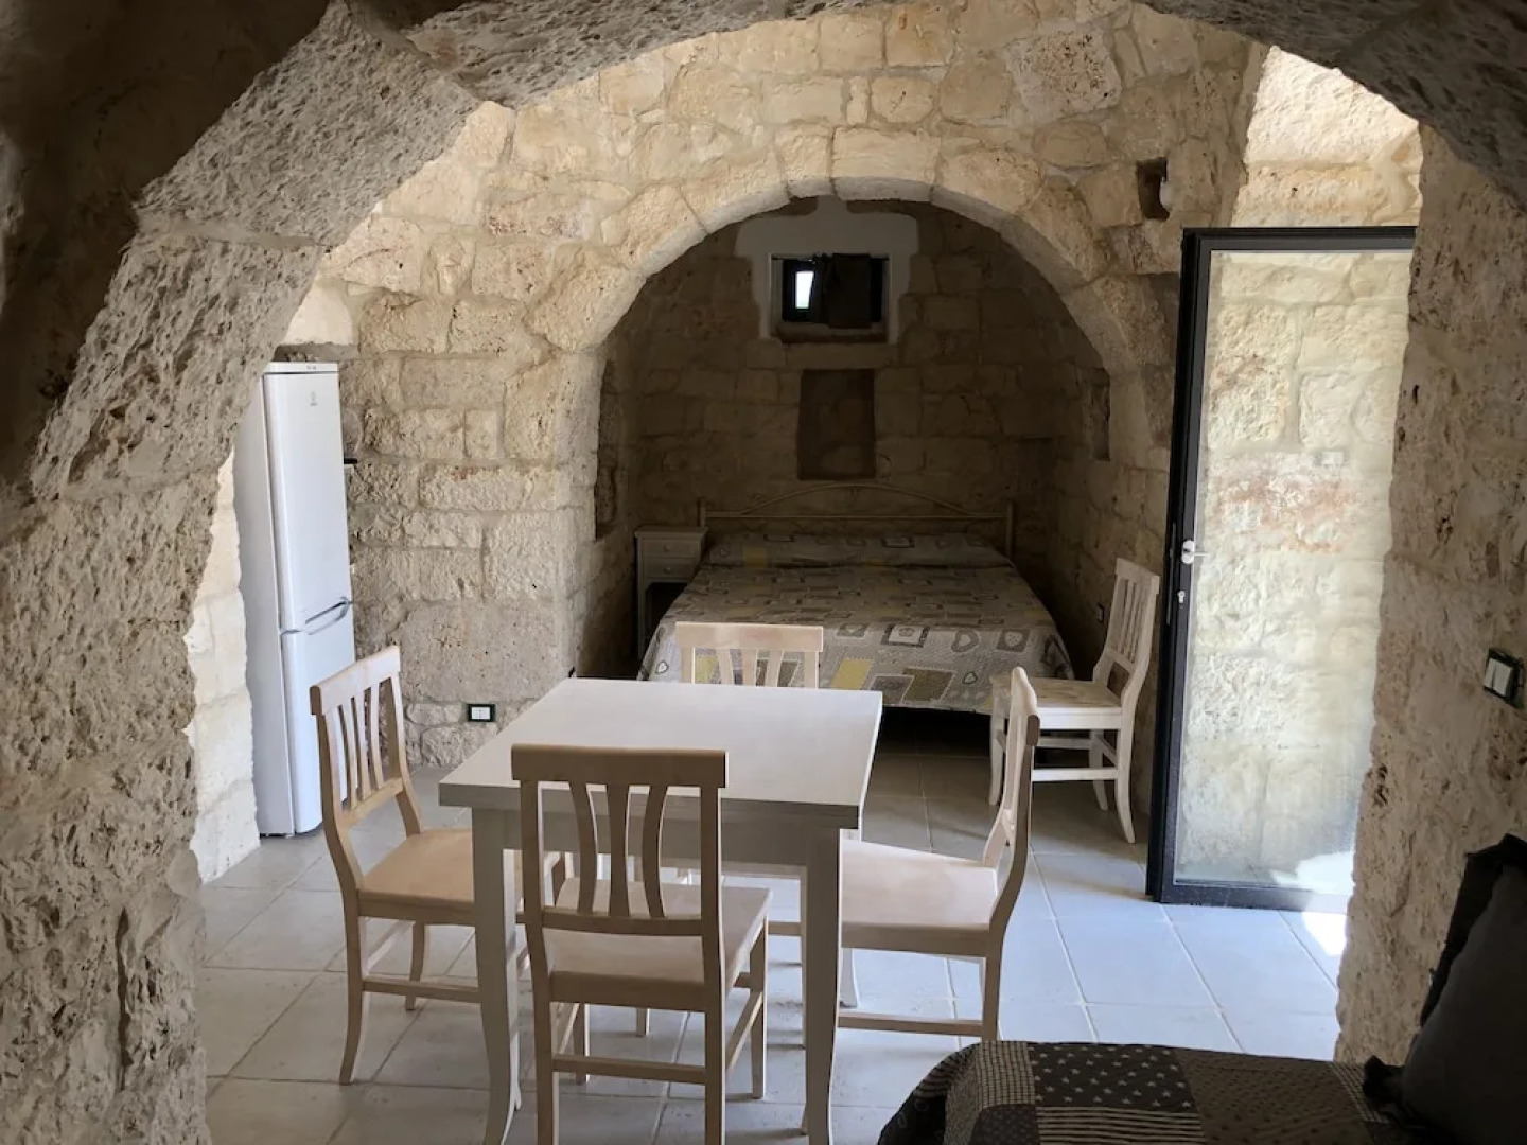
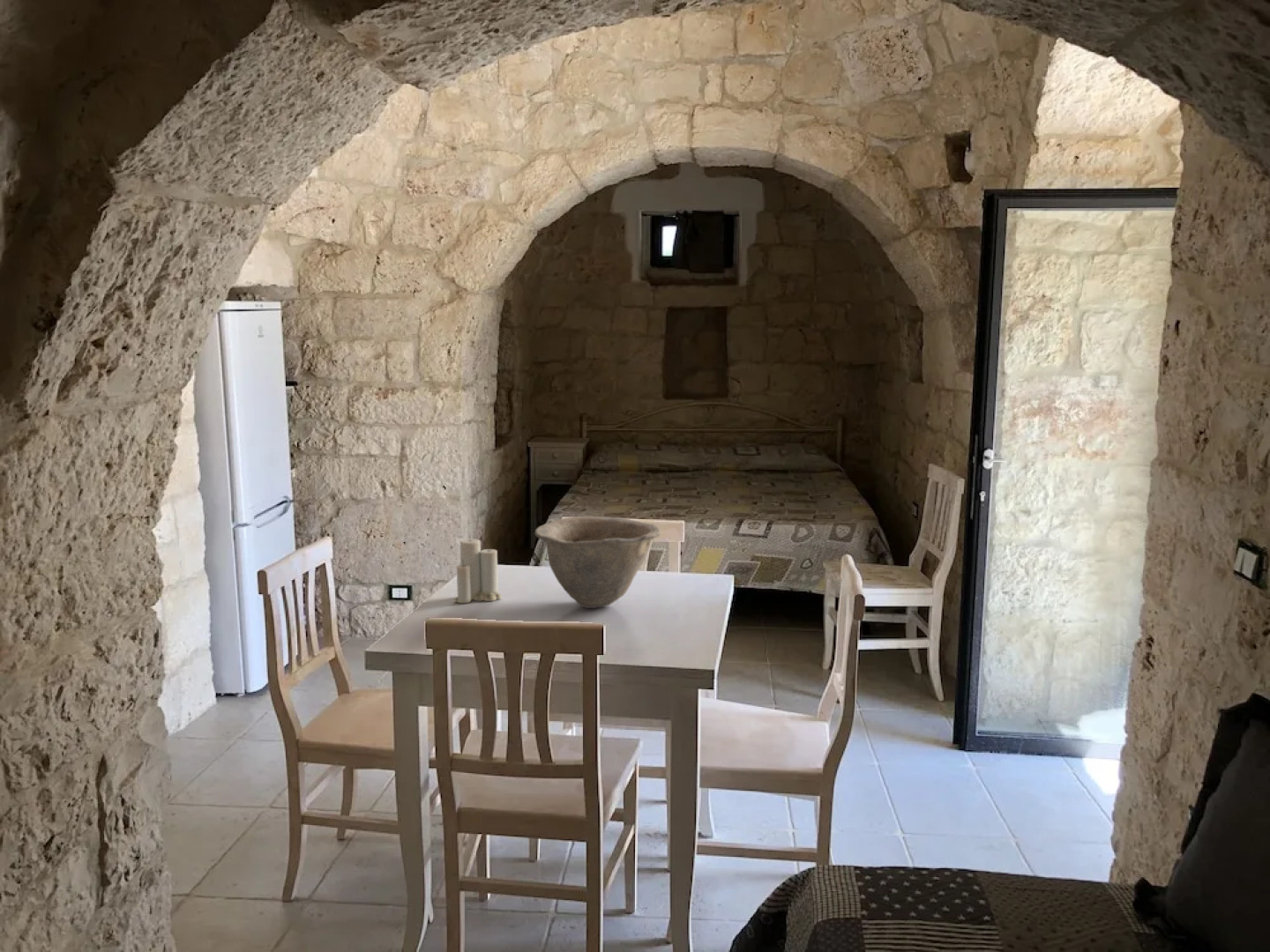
+ candle [453,532,503,604]
+ bowl [534,516,661,609]
